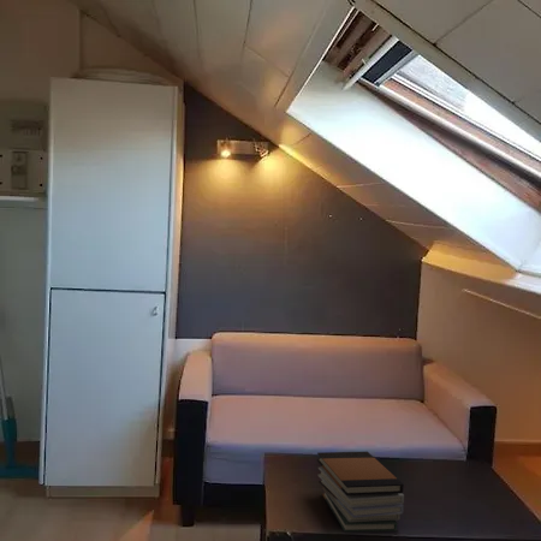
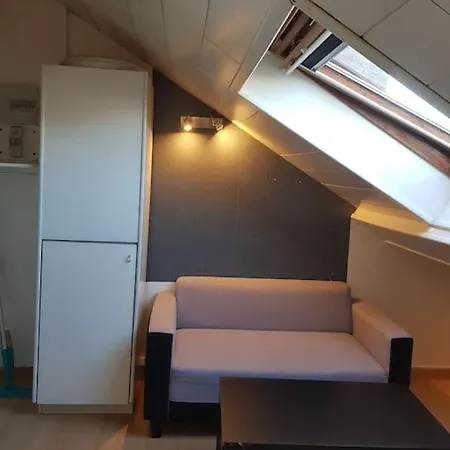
- book stack [316,451,405,533]
